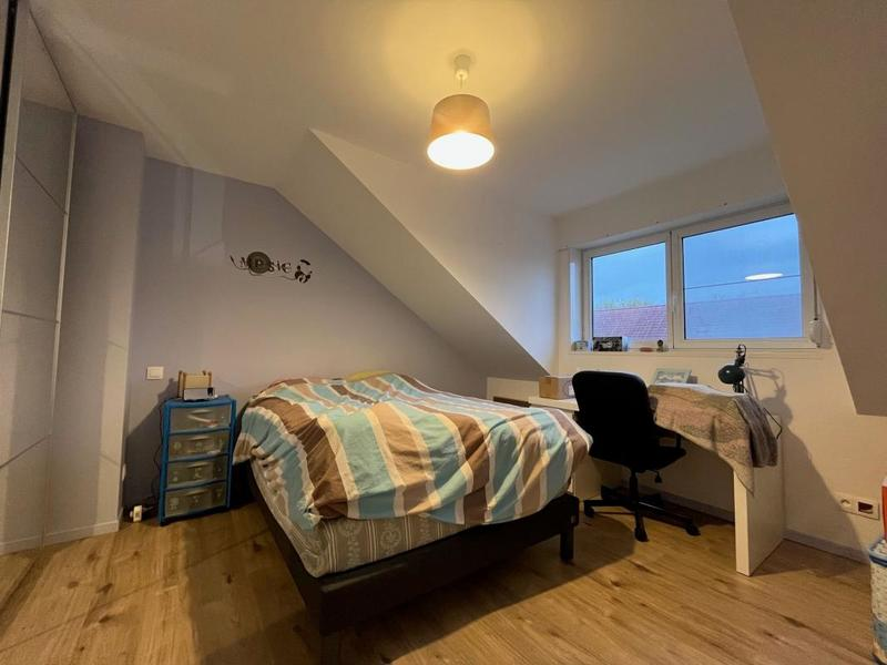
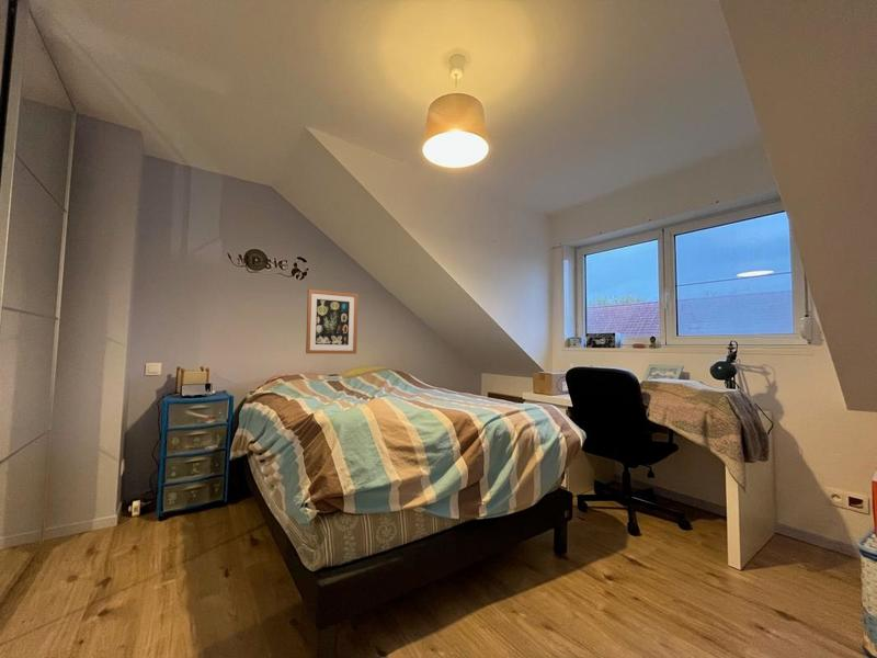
+ wall art [305,288,360,355]
